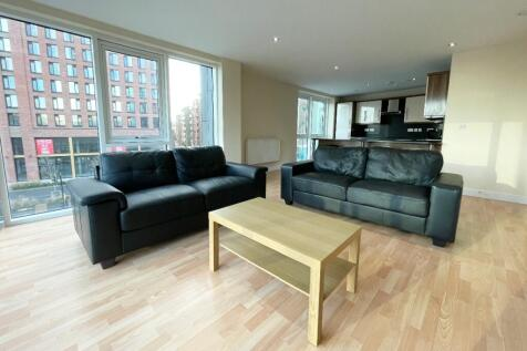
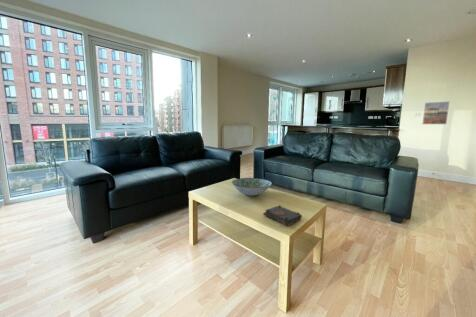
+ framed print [422,100,451,125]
+ decorative bowl [231,177,273,197]
+ book [262,204,303,227]
